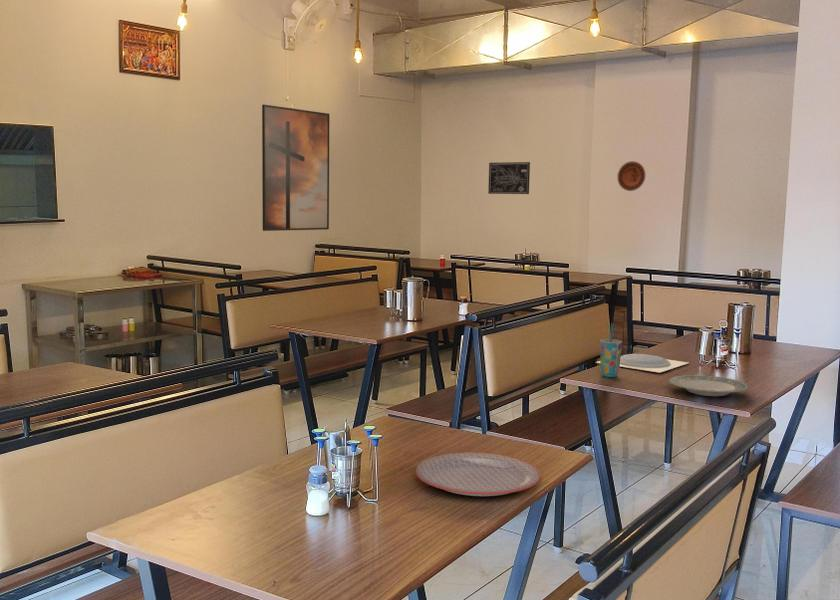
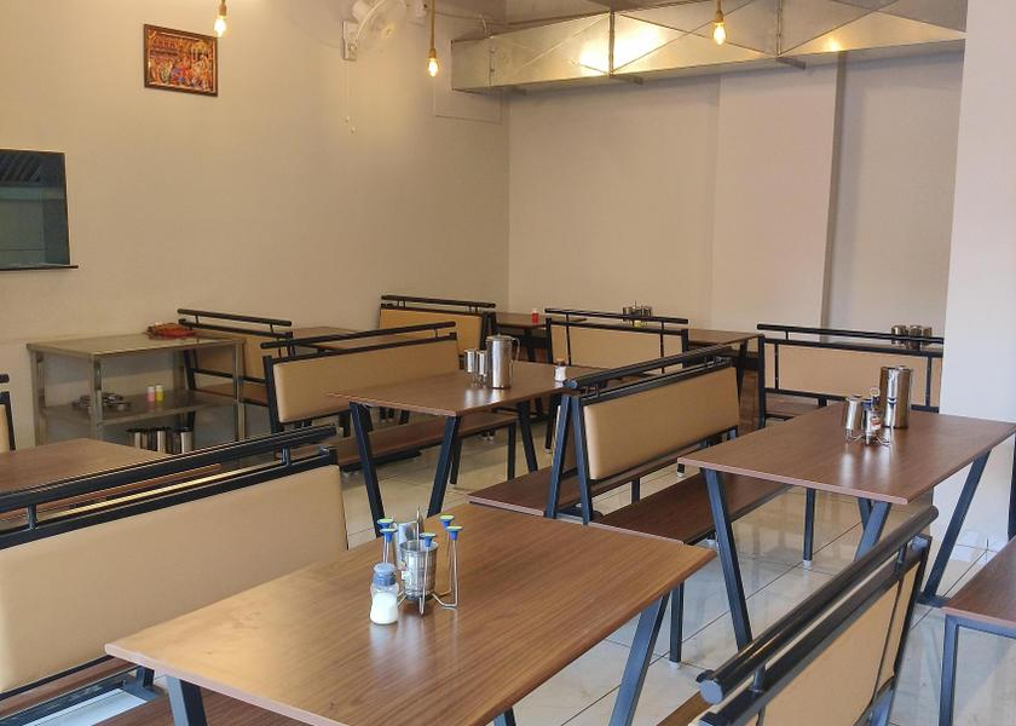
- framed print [261,103,330,232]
- decorative plate [617,160,646,192]
- bowl [595,353,689,373]
- plate [667,374,750,397]
- cup [599,323,623,378]
- wall art [487,161,531,195]
- plate [415,451,542,497]
